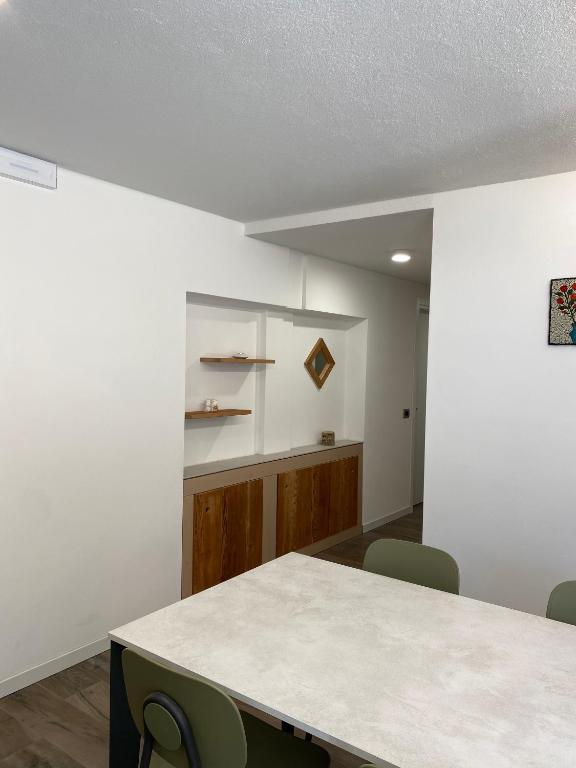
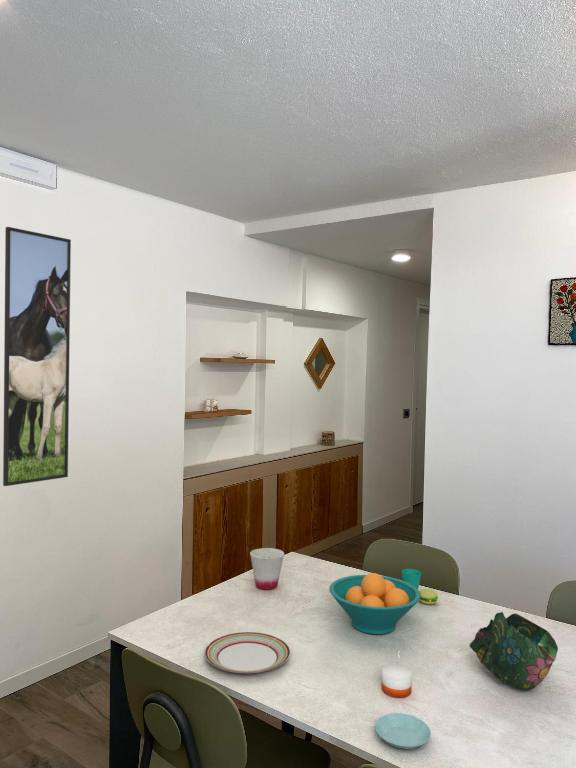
+ plate [204,631,291,674]
+ cup [249,547,285,591]
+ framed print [2,226,72,487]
+ fruit bowl [328,572,421,635]
+ cup [401,568,439,605]
+ saucer [374,712,432,750]
+ decorative bowl [468,611,559,691]
+ candle [381,659,413,699]
